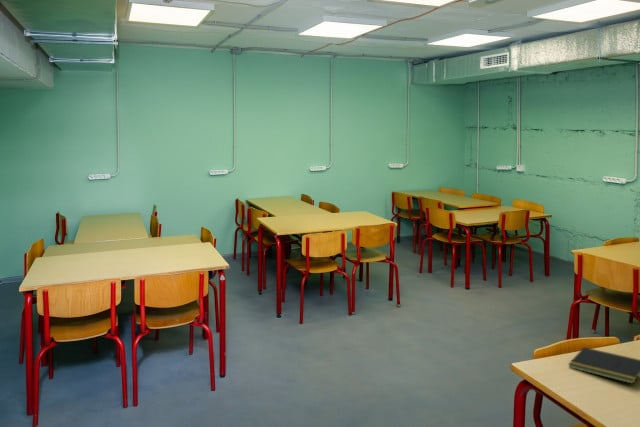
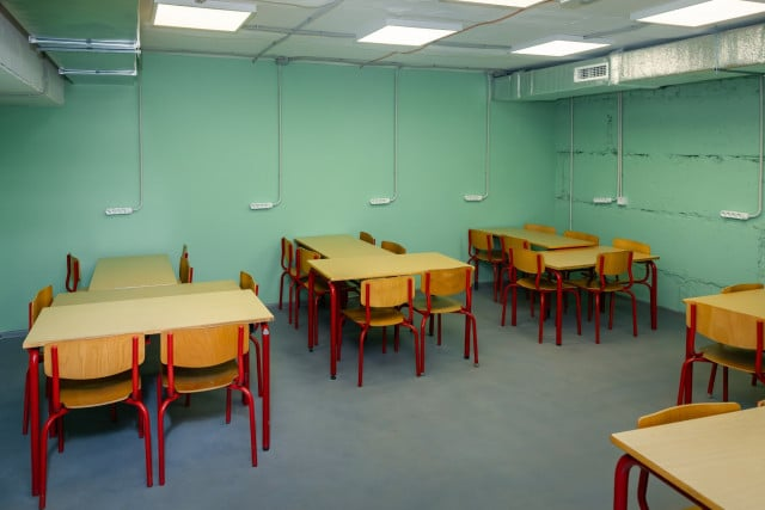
- notepad [567,346,640,385]
